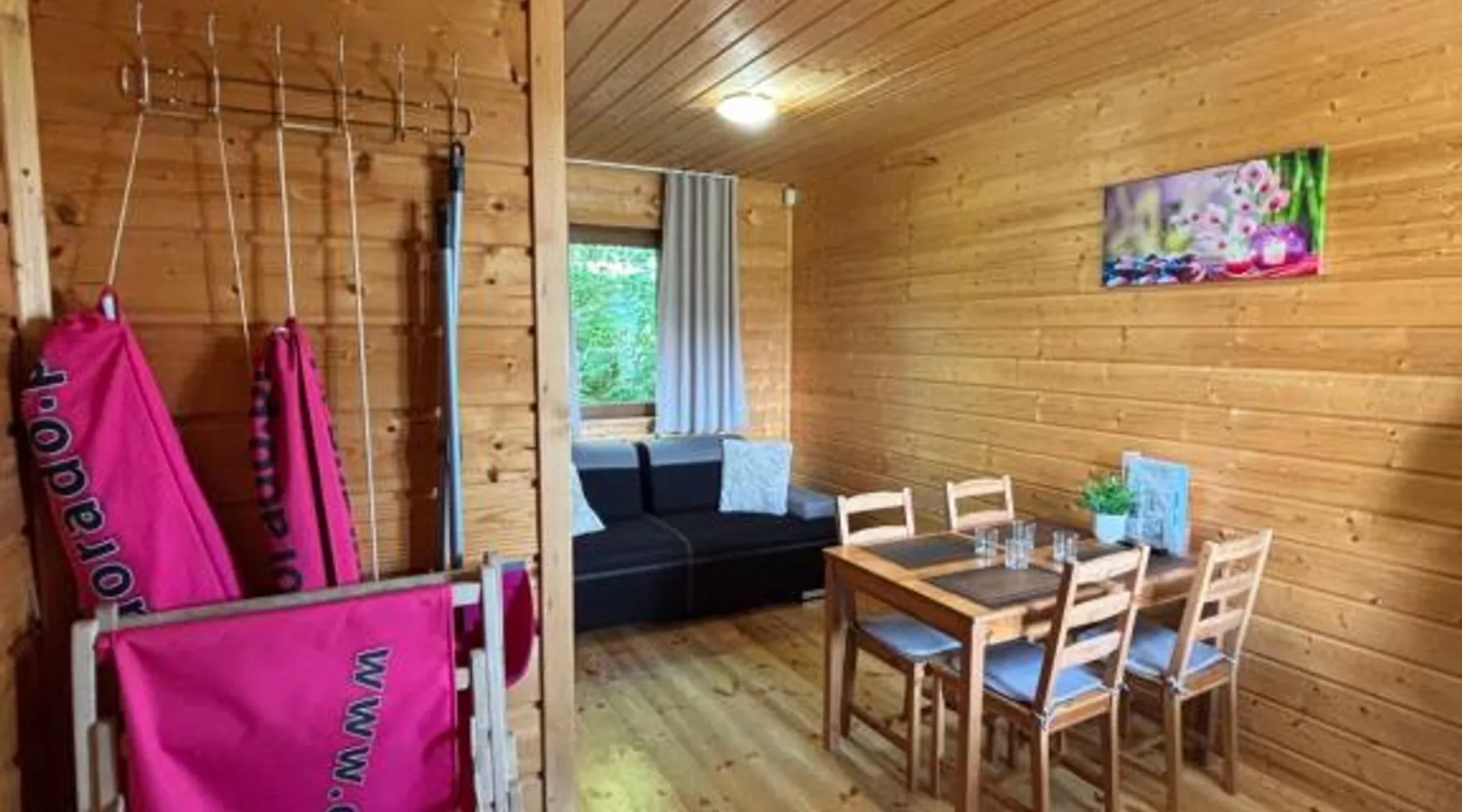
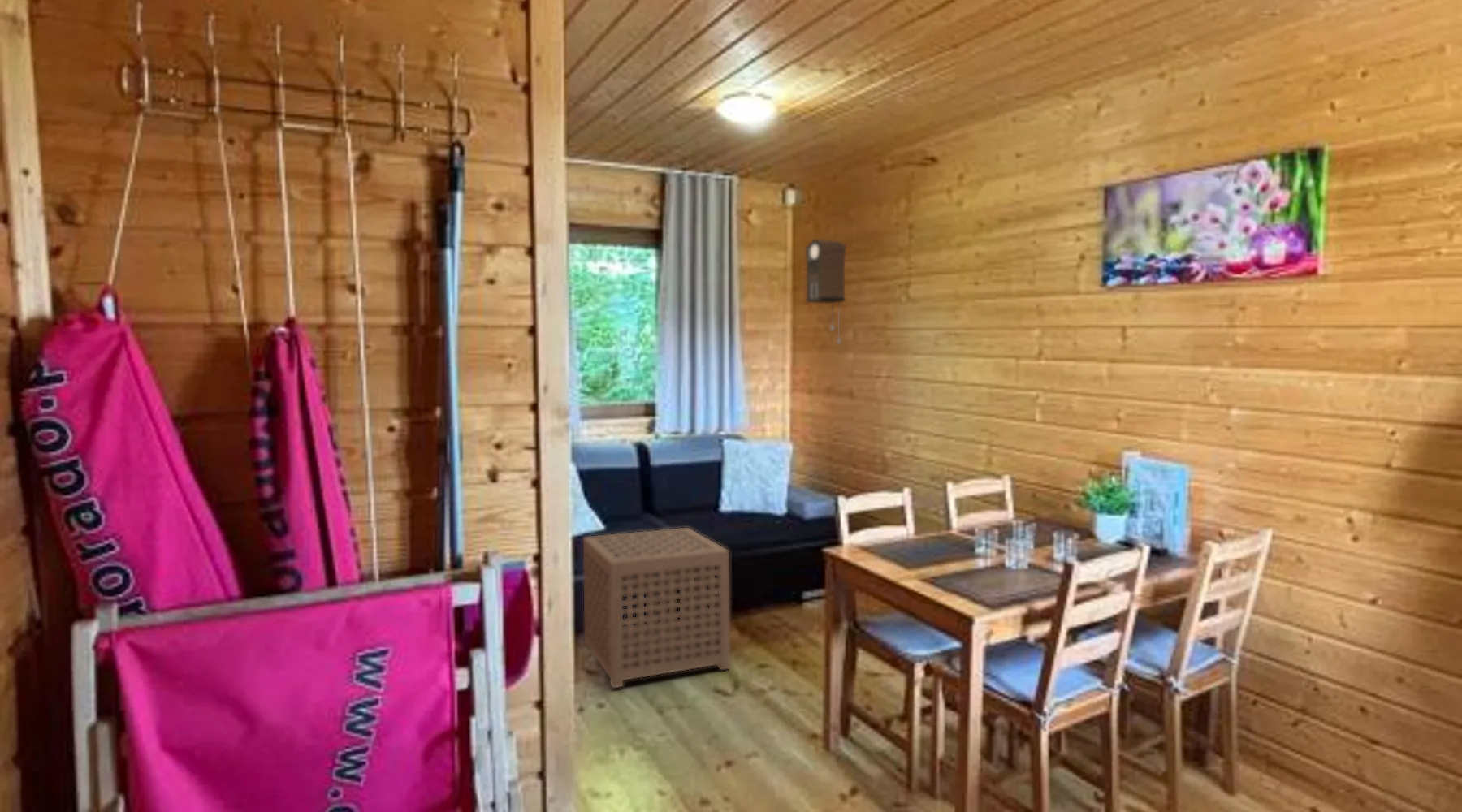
+ side table [582,527,731,689]
+ pendulum clock [805,239,847,345]
